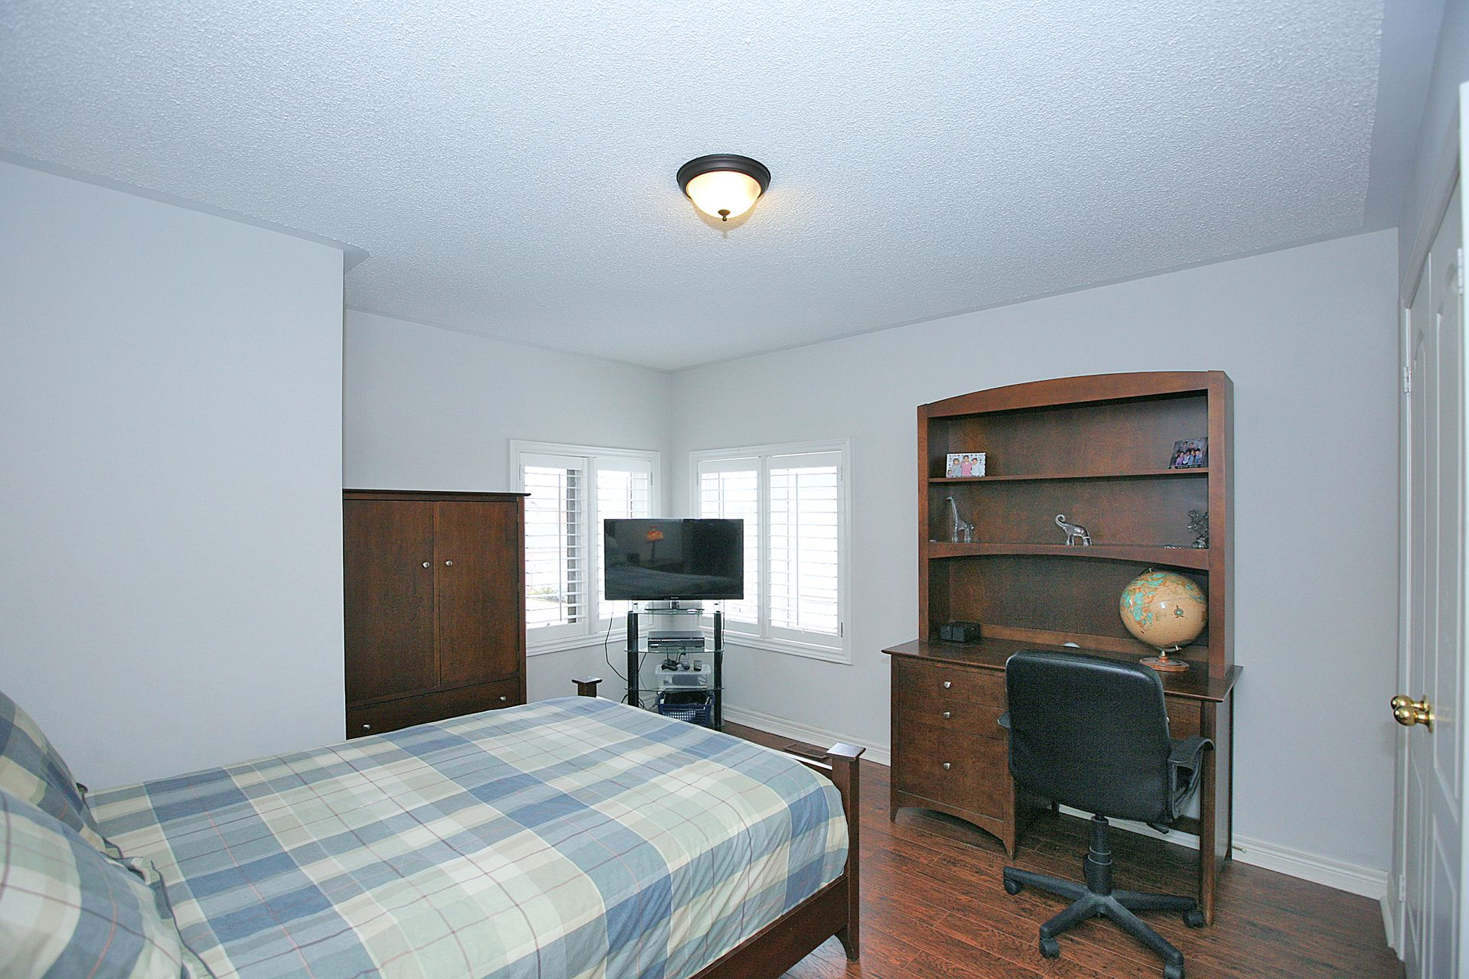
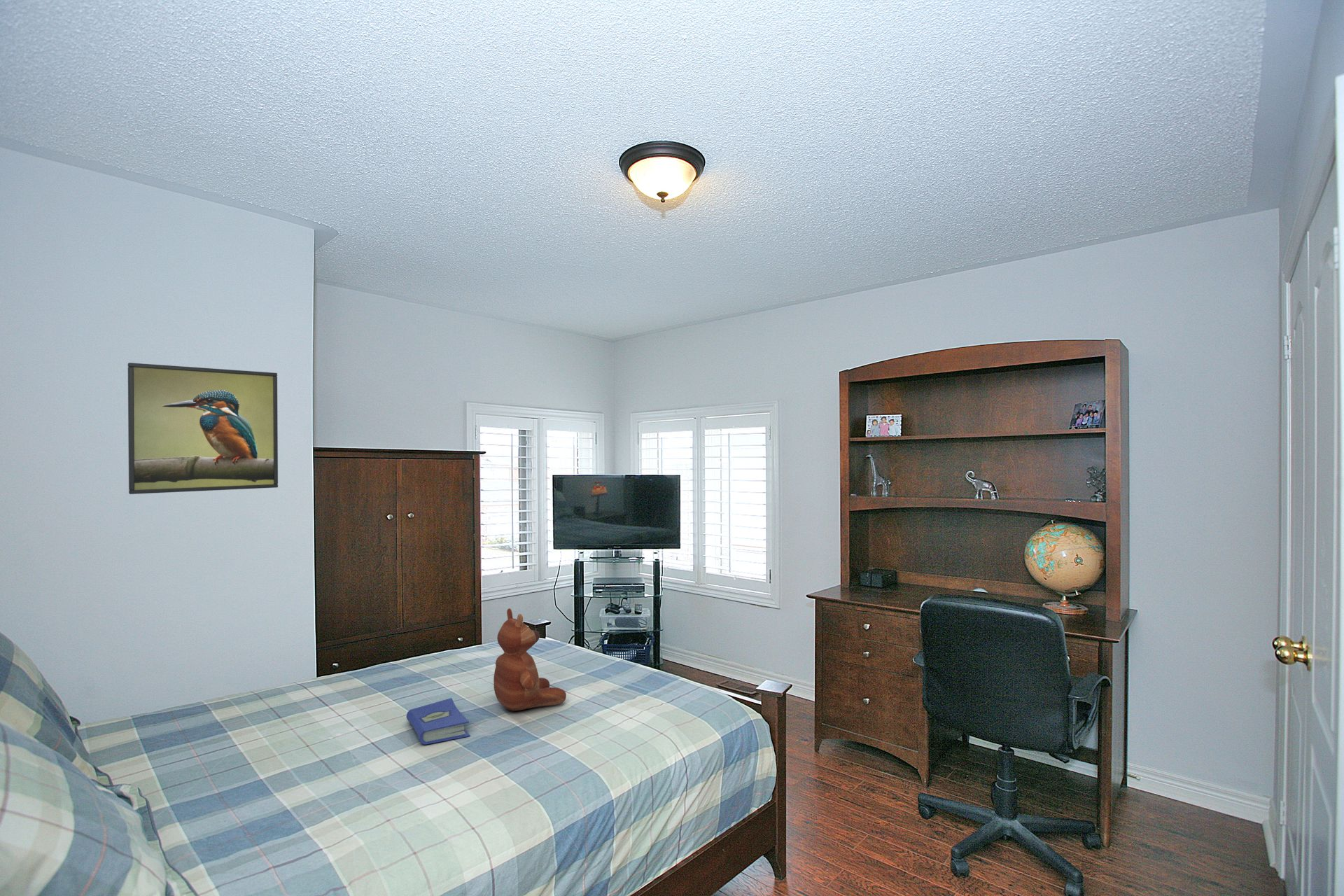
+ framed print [127,362,279,495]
+ hardcover book [406,697,471,745]
+ teddy bear [493,608,567,712]
